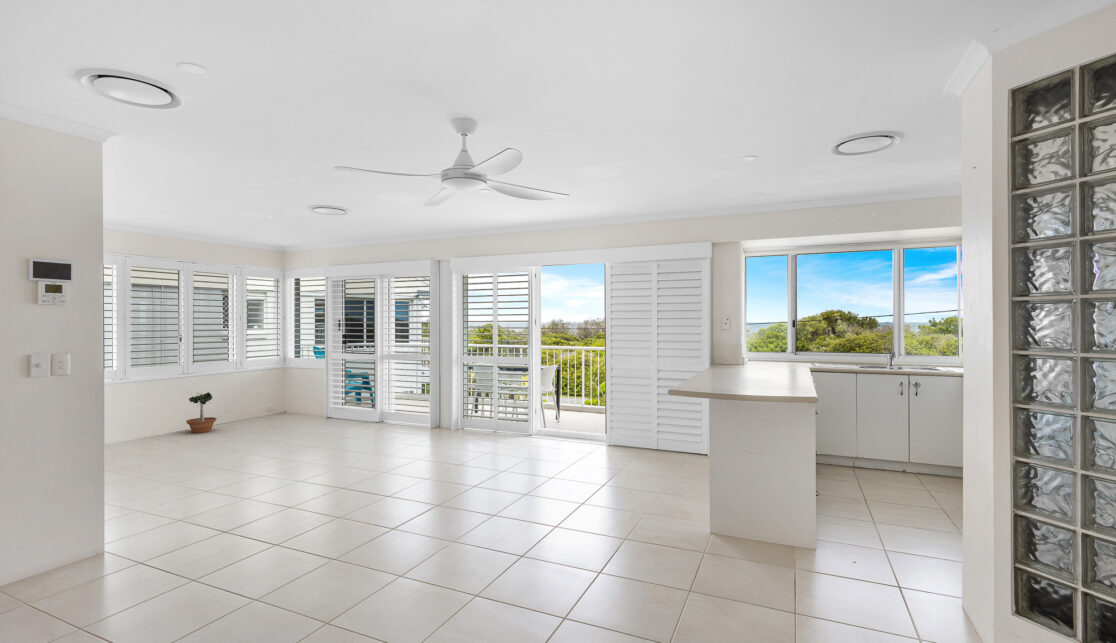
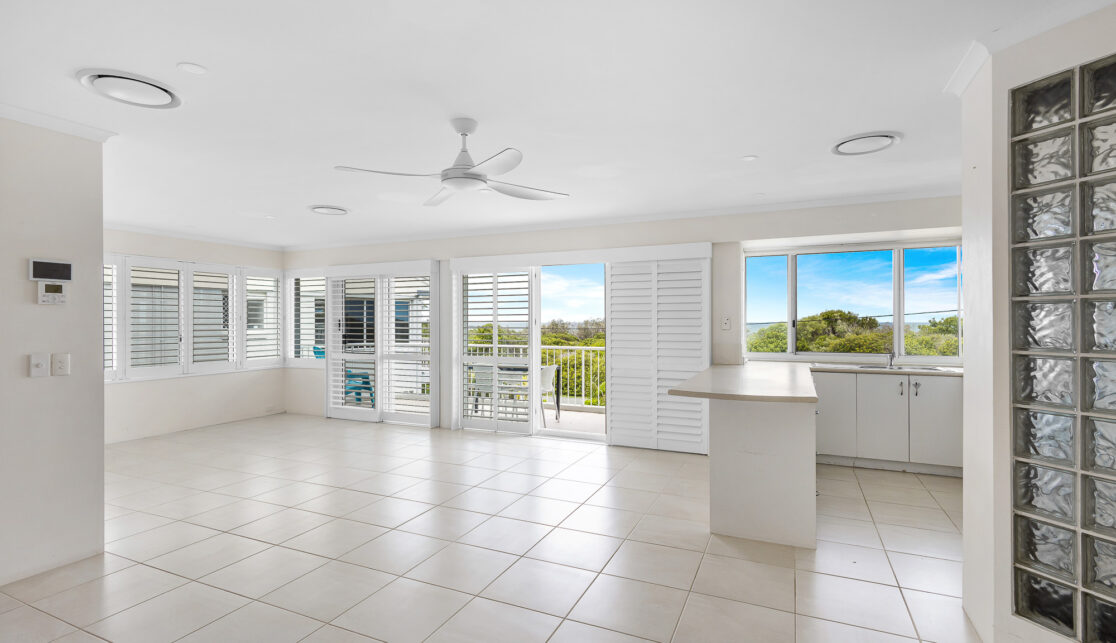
- potted tree [185,389,218,434]
